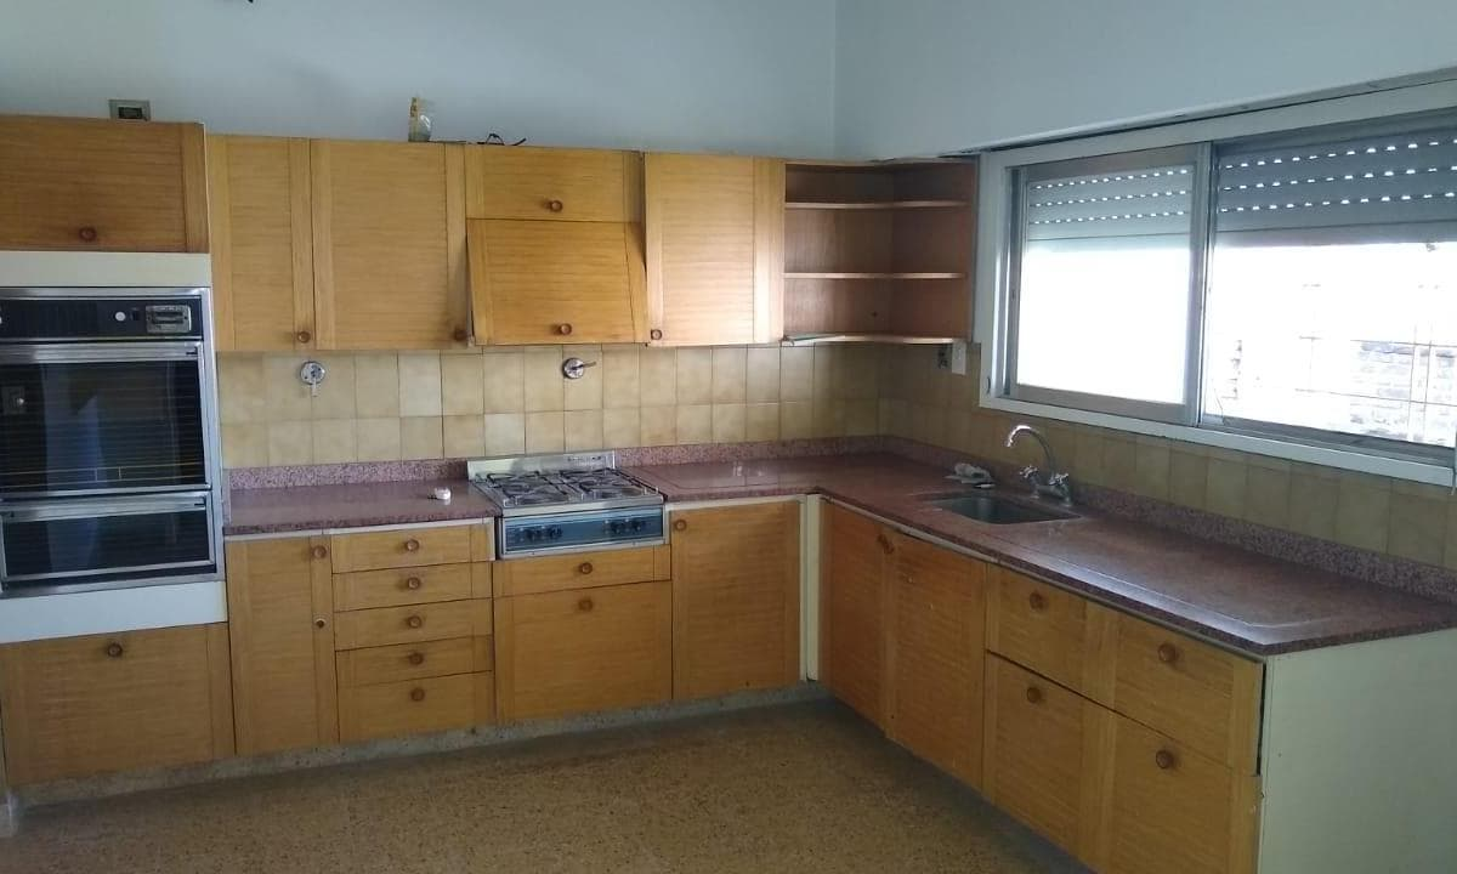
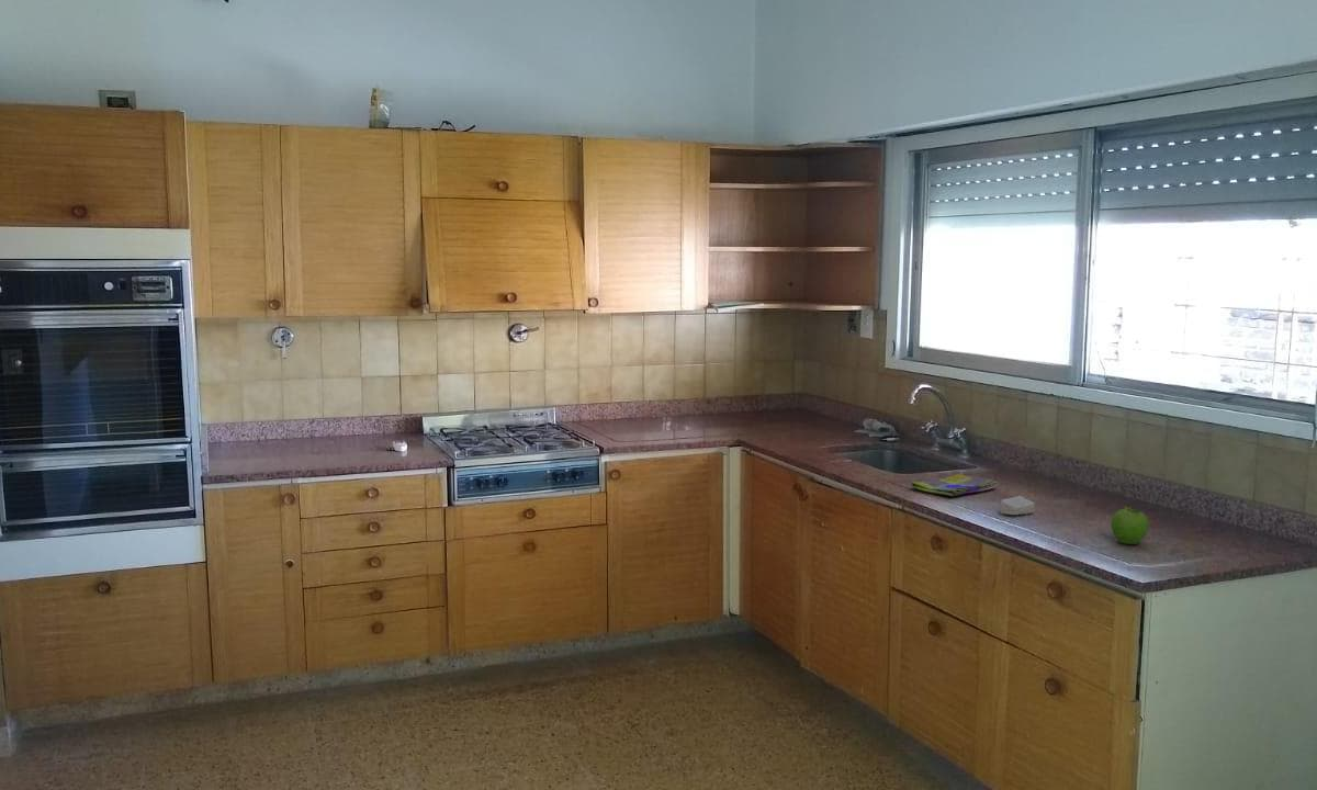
+ soap bar [999,495,1036,516]
+ dish towel [910,473,999,497]
+ fruit [1110,504,1150,545]
